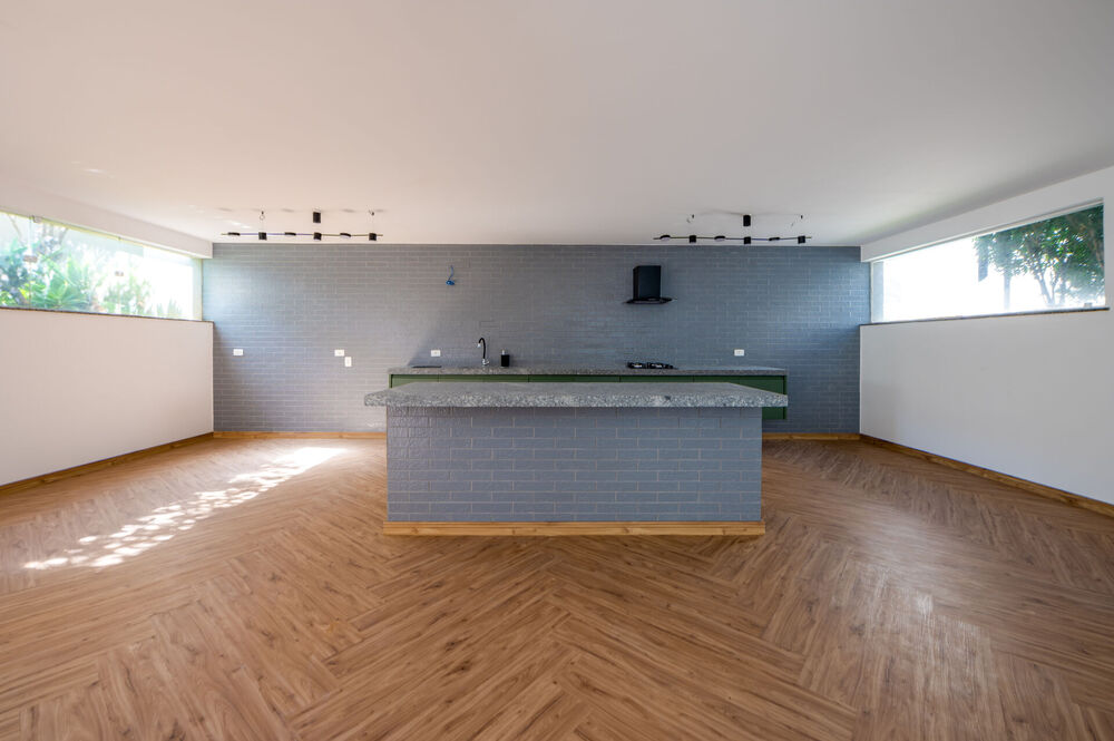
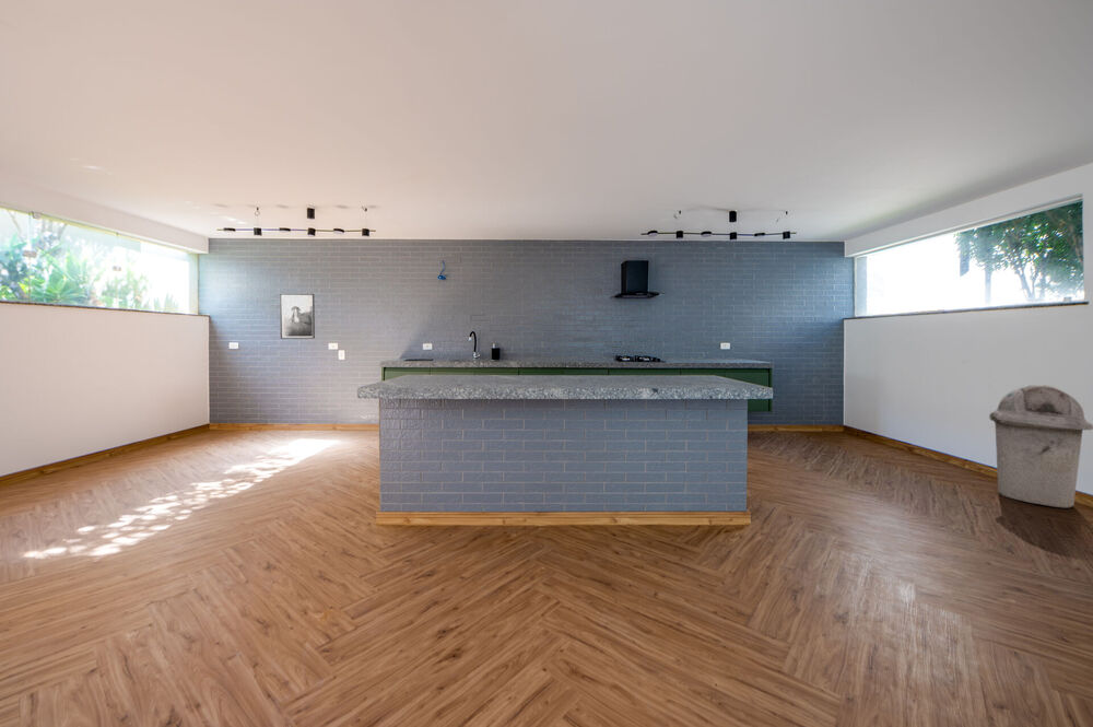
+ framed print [279,293,316,340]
+ trash can [988,384,1093,509]
